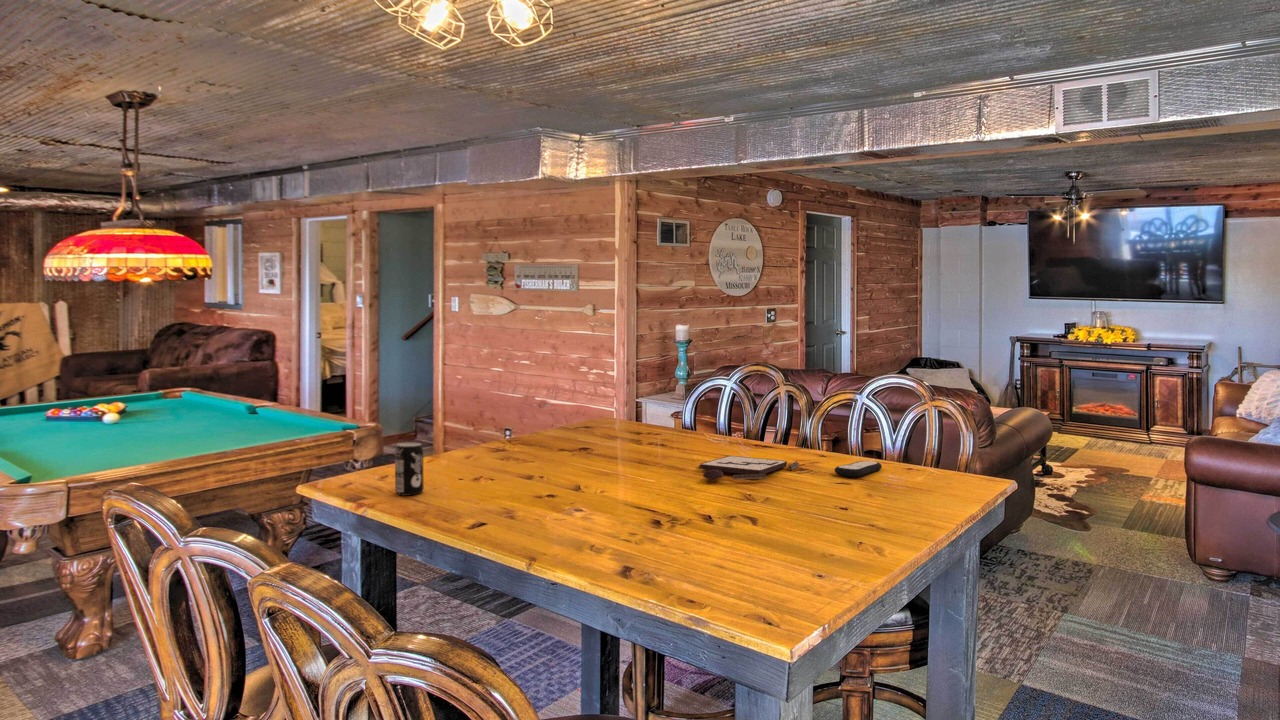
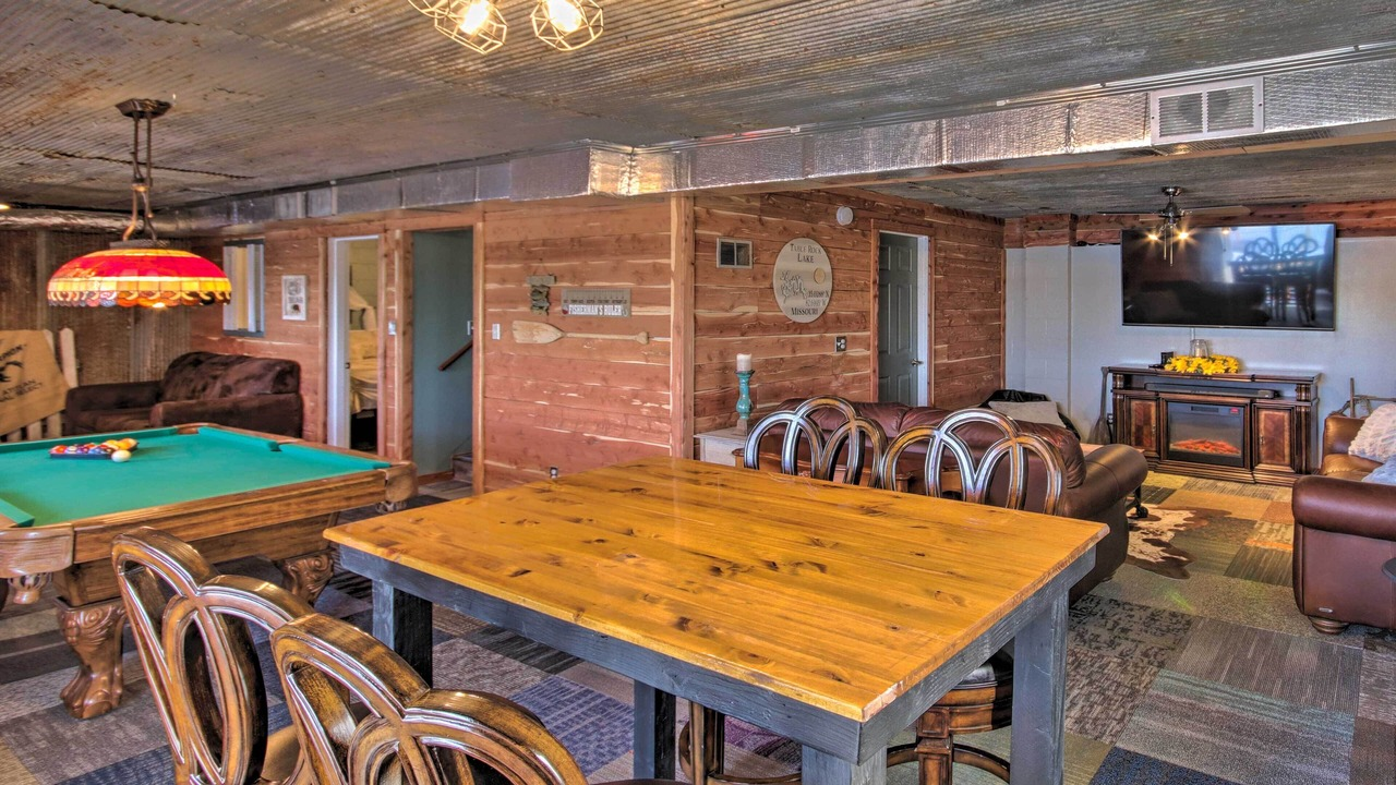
- board game [697,455,801,480]
- beverage can [394,441,425,497]
- remote control [833,460,883,478]
